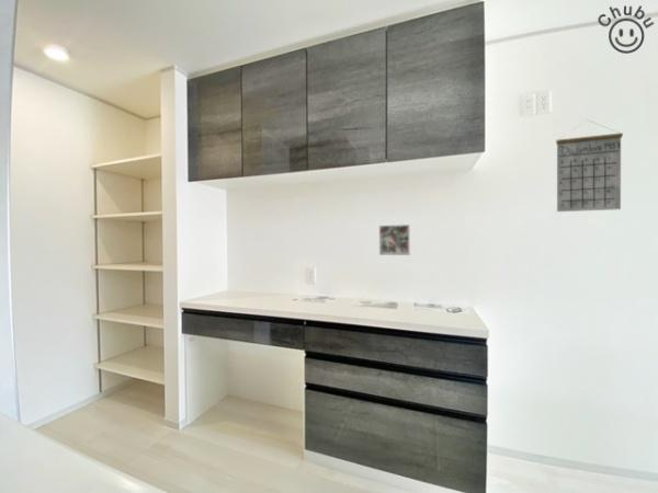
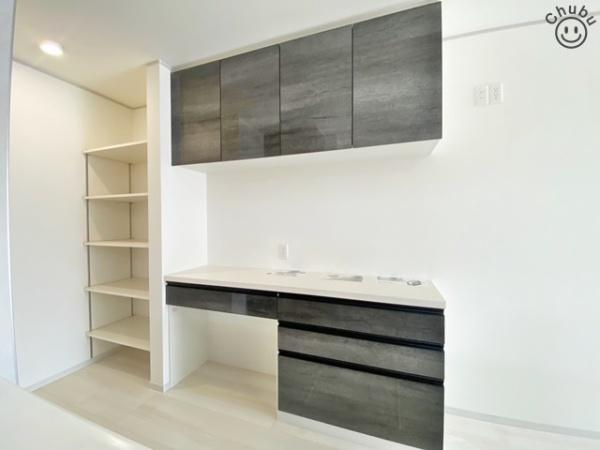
- calendar [555,118,624,213]
- decorative tile [378,223,410,256]
